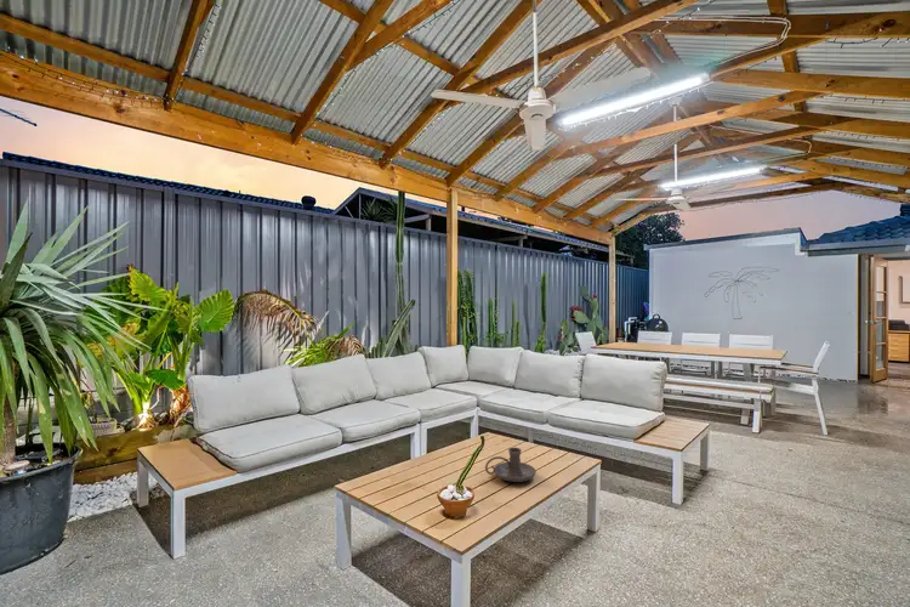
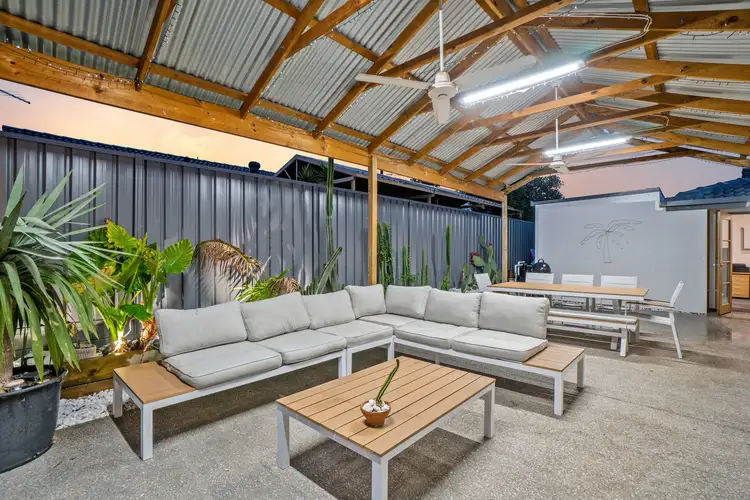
- candle holder [484,447,538,483]
